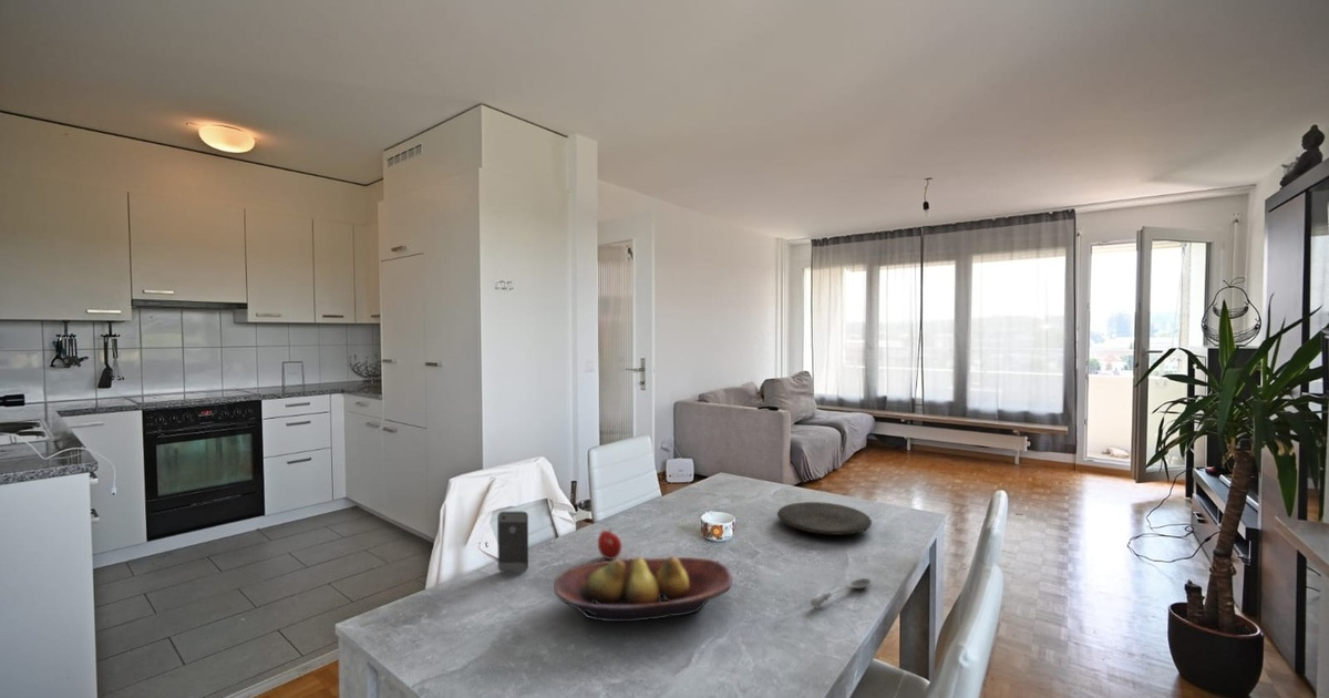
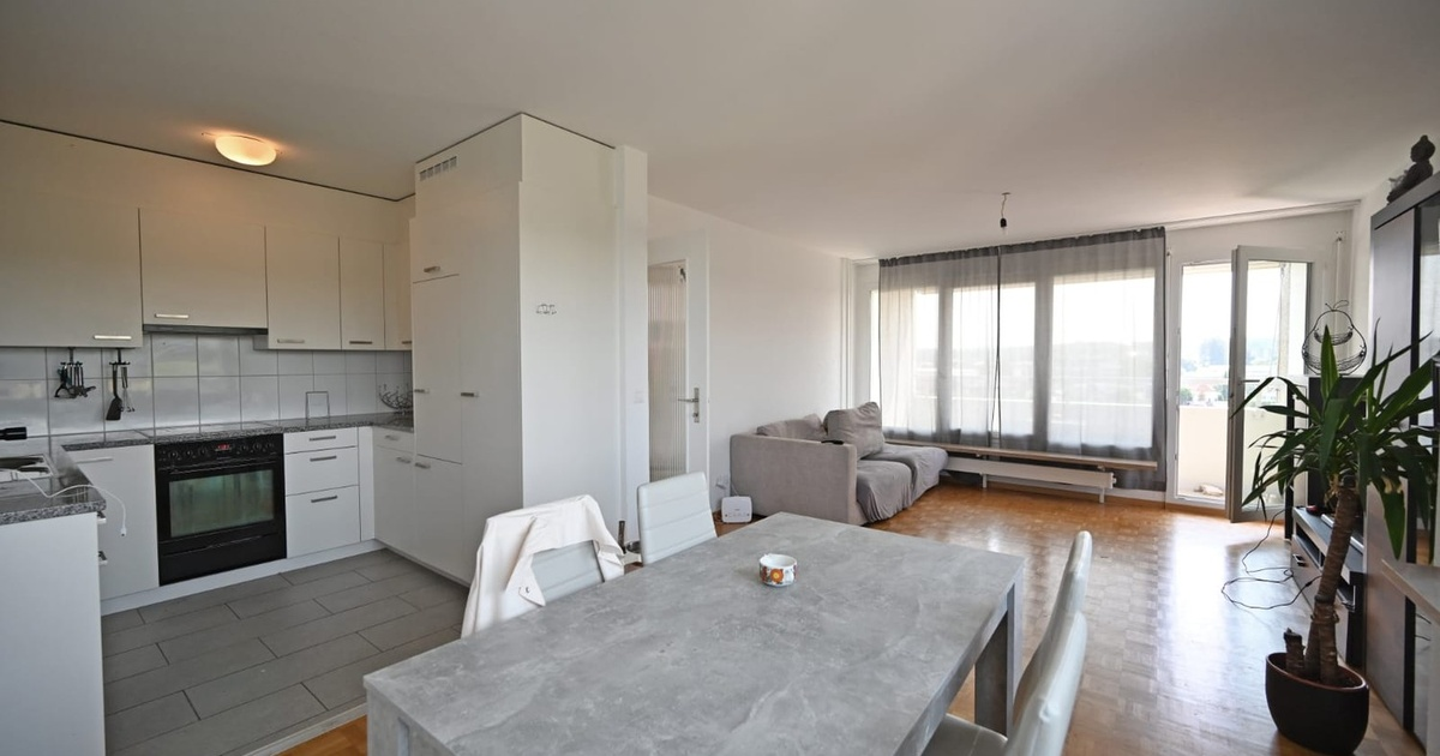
- smartphone [496,511,529,573]
- soupspoon [810,577,872,609]
- fruit bowl [553,555,734,623]
- apple [597,527,622,561]
- plate [776,501,873,536]
